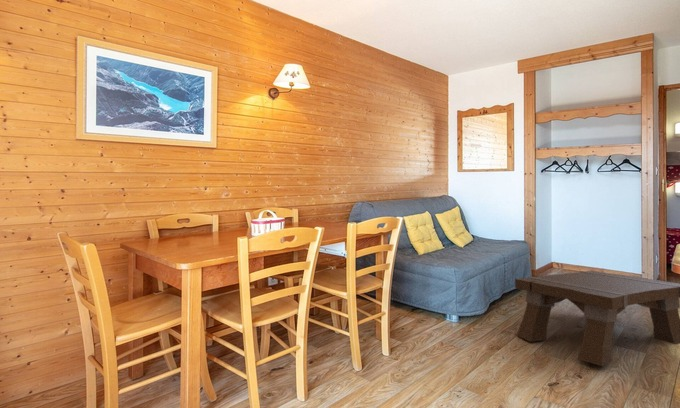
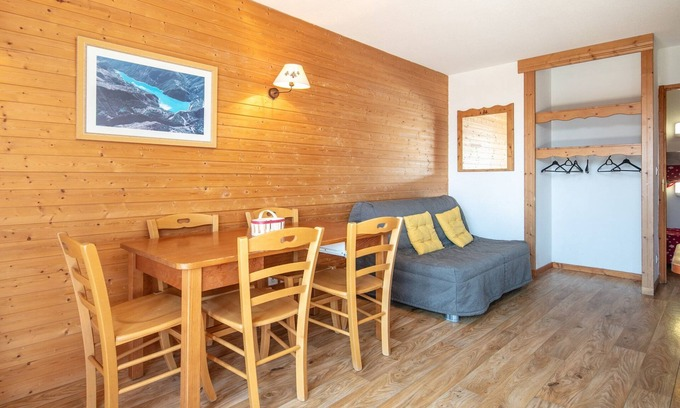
- coffee table [514,270,680,367]
